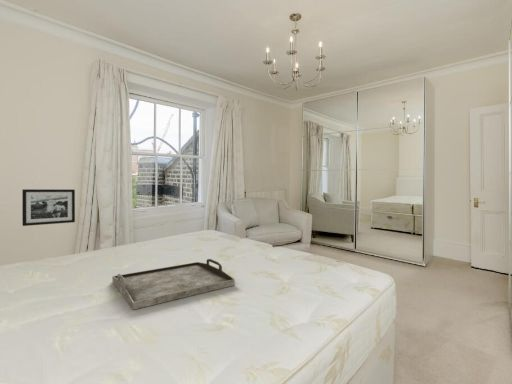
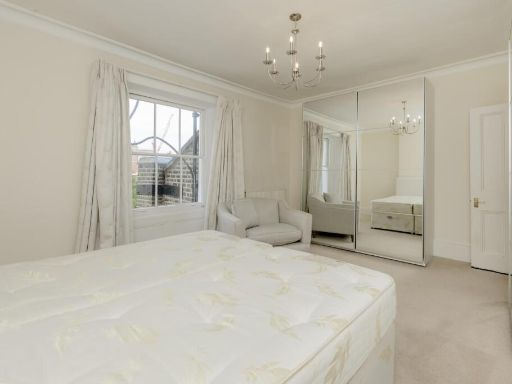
- picture frame [21,188,76,227]
- serving tray [111,258,236,311]
